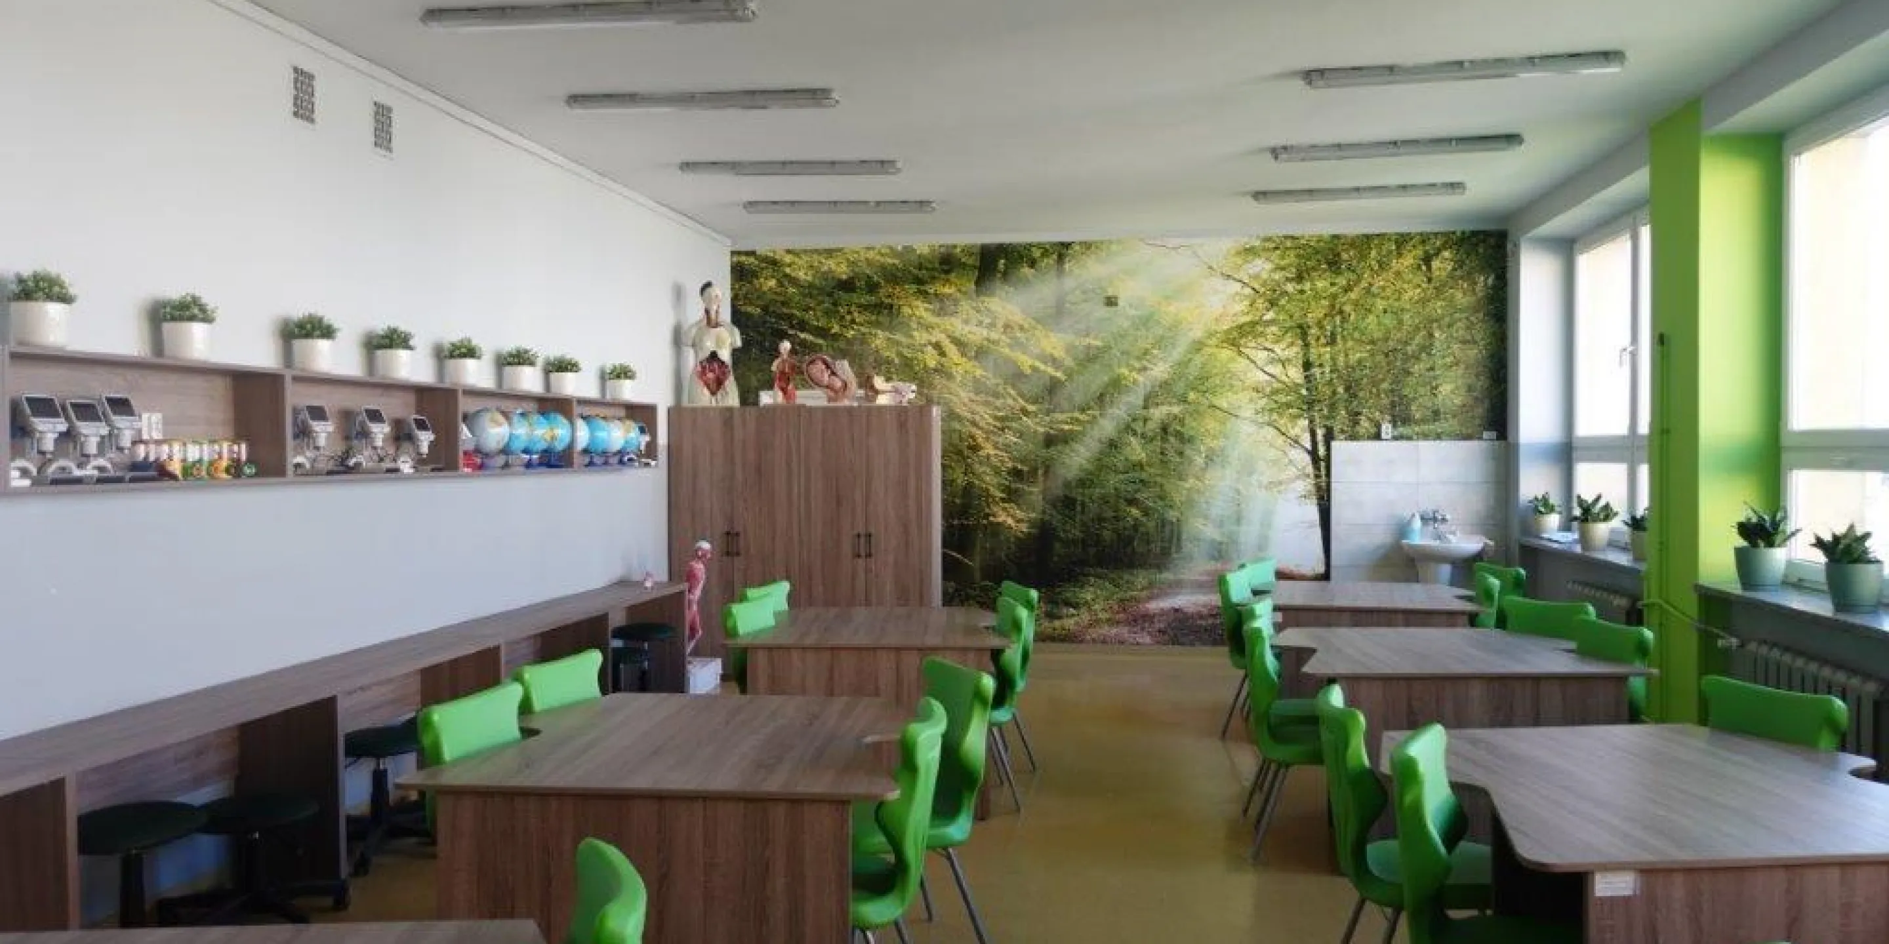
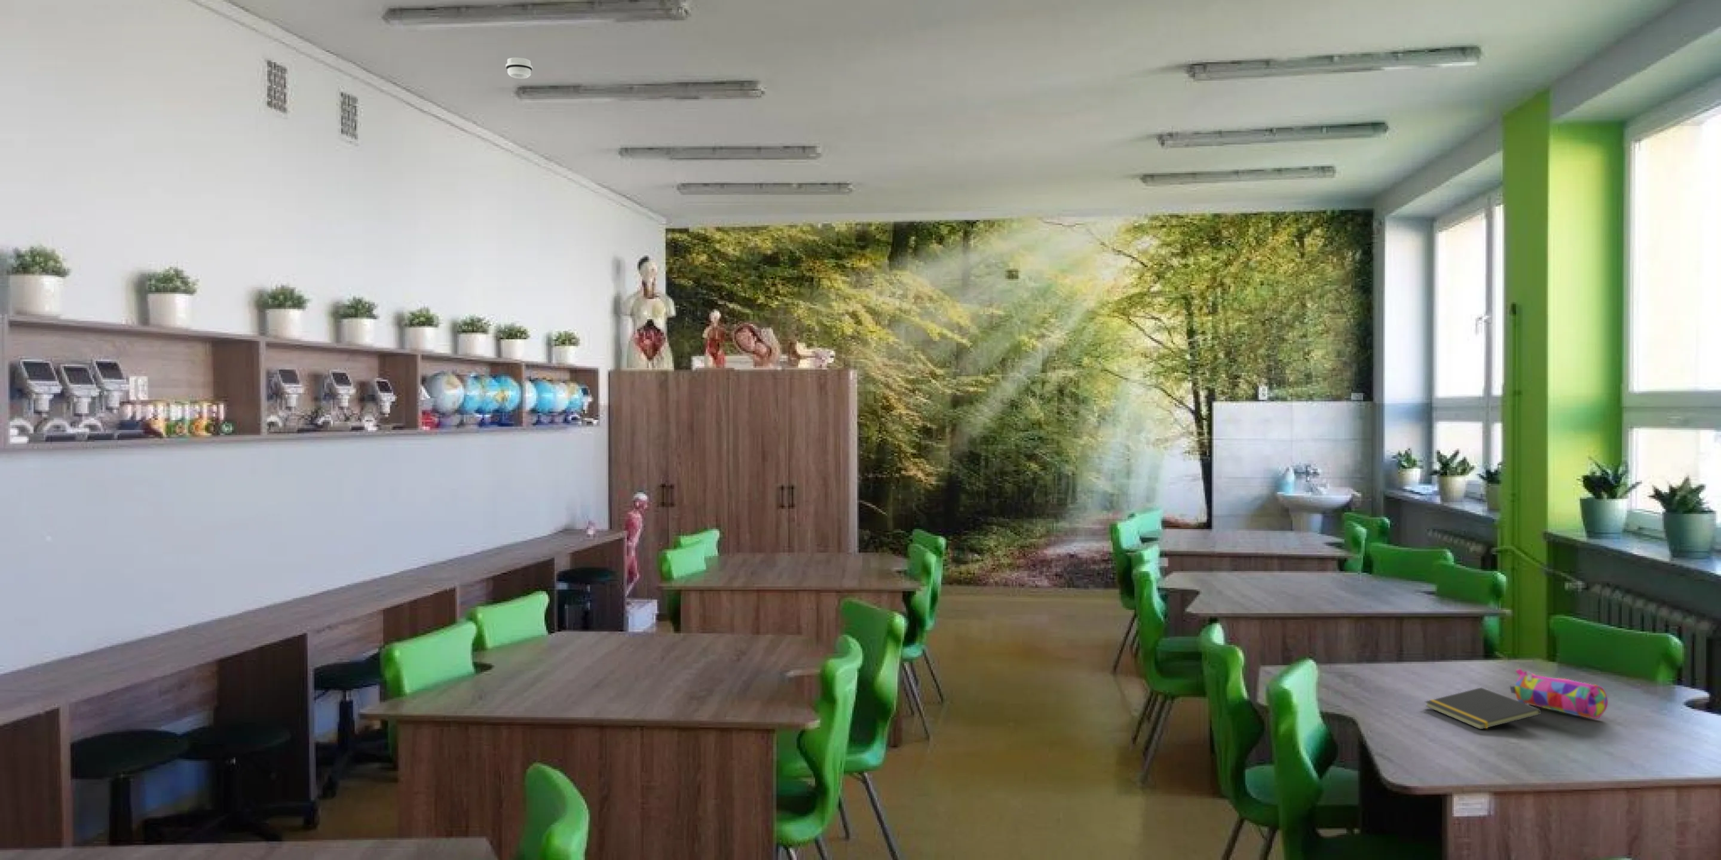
+ pencil case [1509,668,1609,720]
+ smoke detector [505,57,533,79]
+ notepad [1425,687,1542,729]
